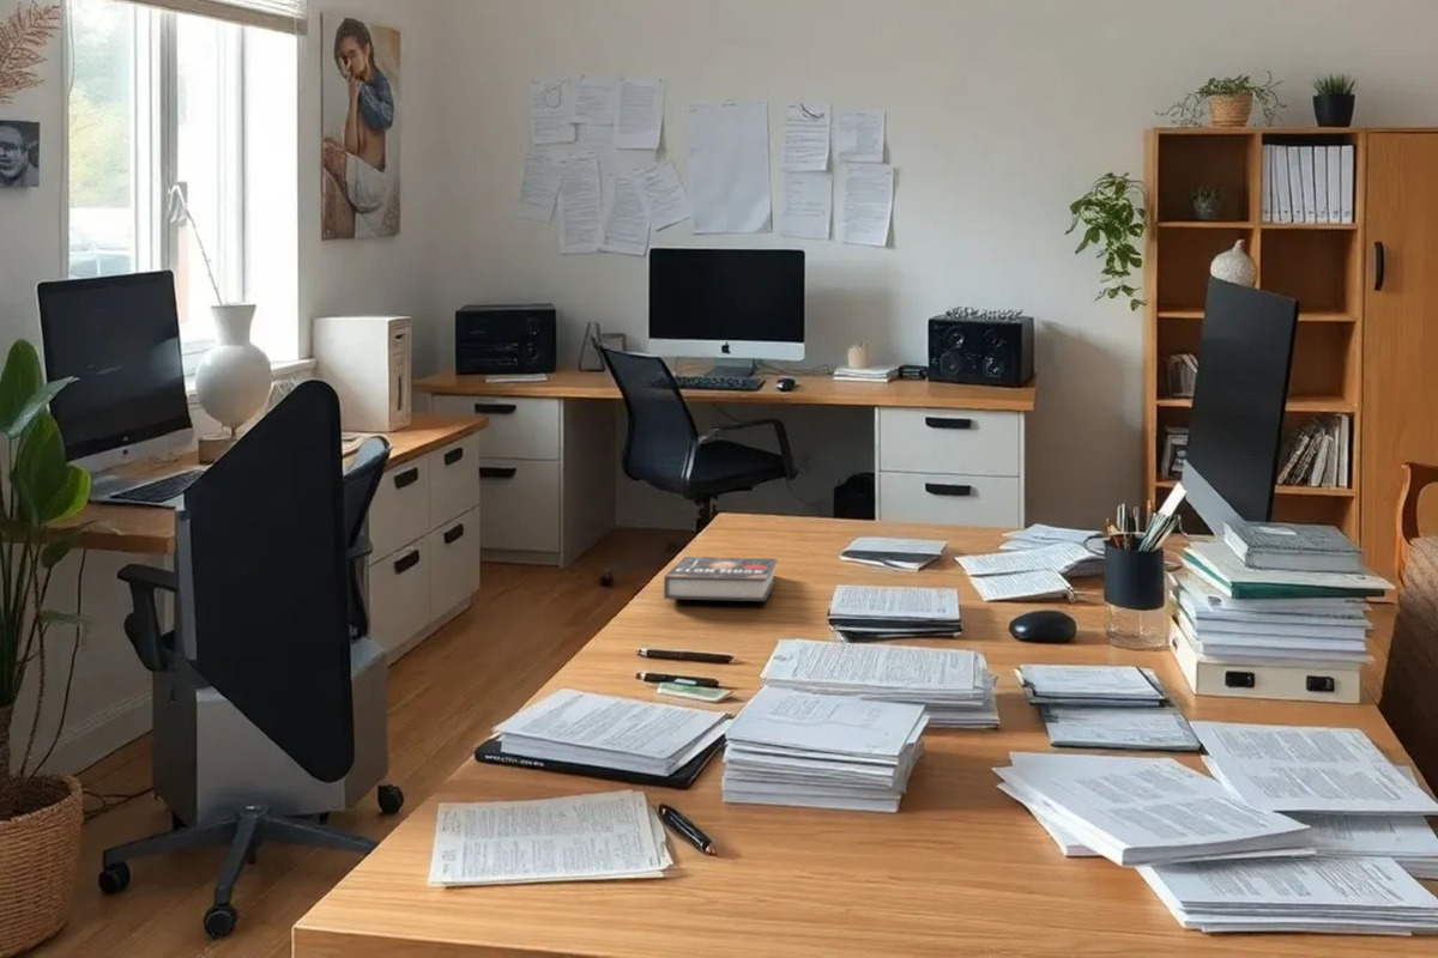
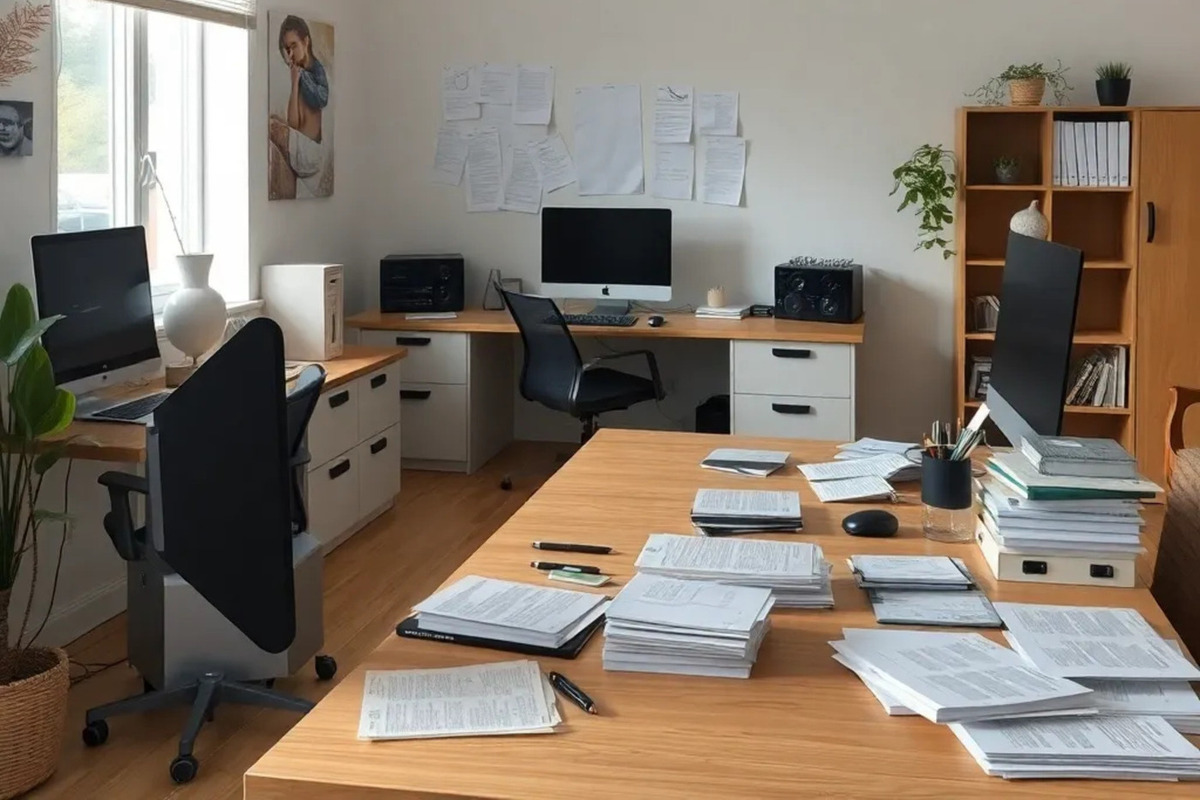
- book [663,556,779,602]
